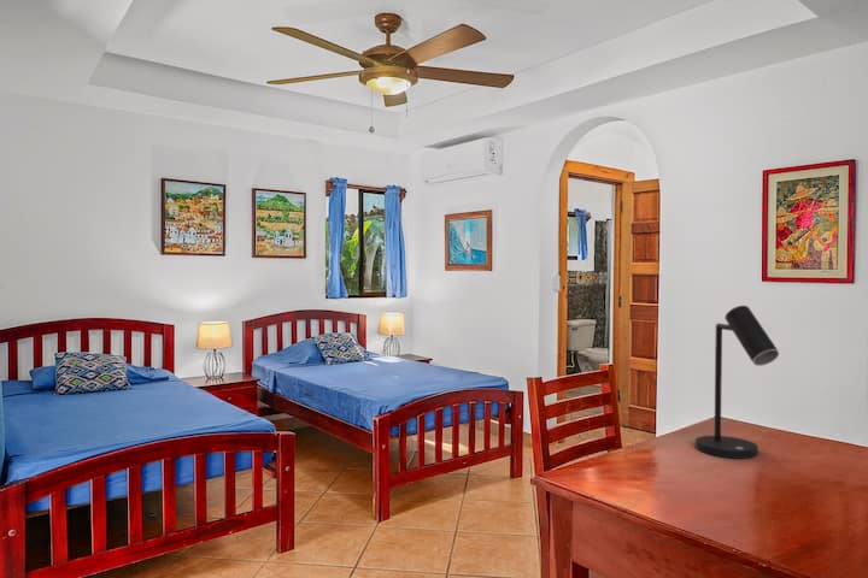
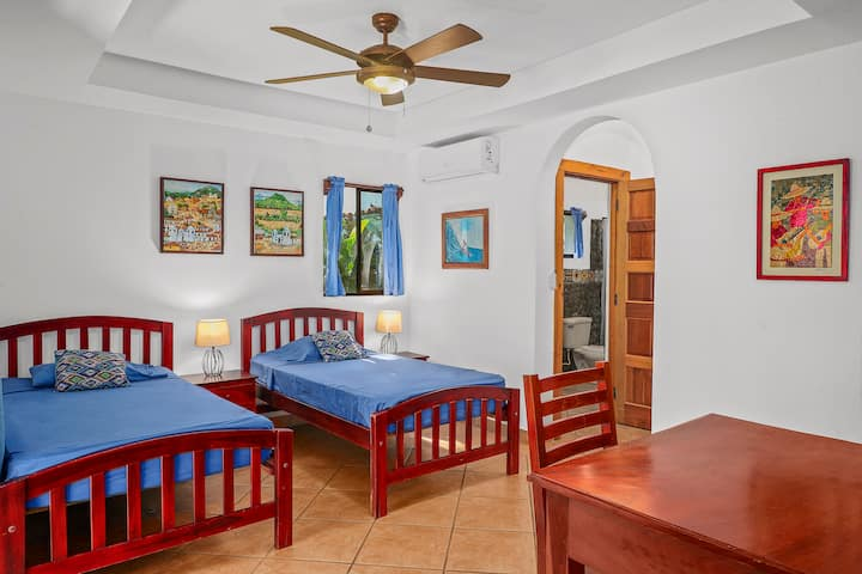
- desk lamp [694,305,780,460]
